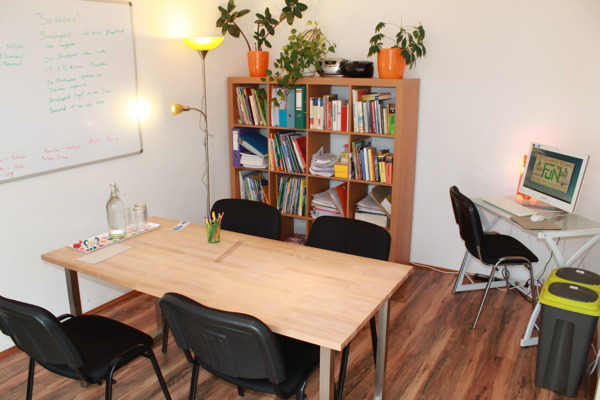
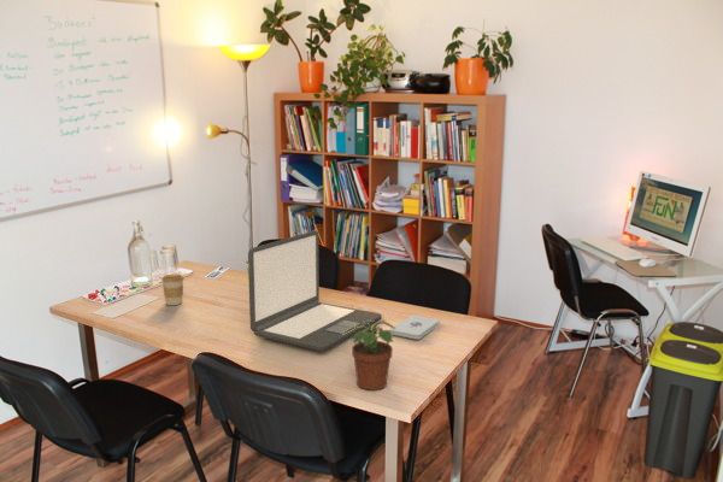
+ notepad [388,313,441,340]
+ coffee cup [160,274,186,306]
+ laptop [247,230,383,352]
+ potted plant [342,319,395,392]
